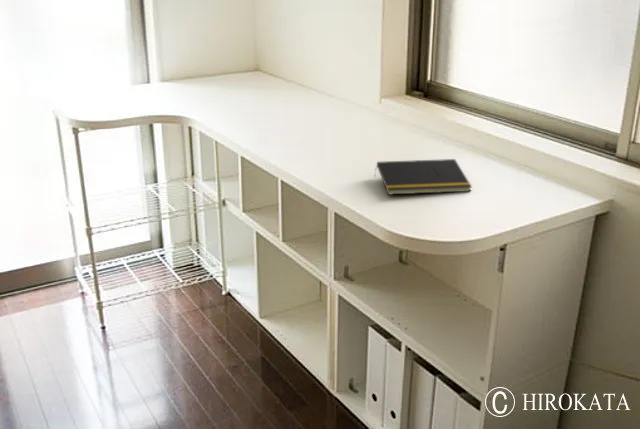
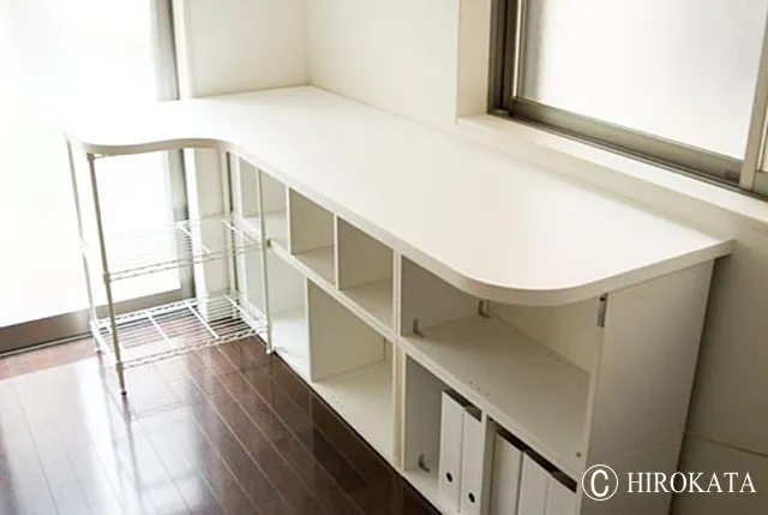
- notepad [373,158,473,196]
